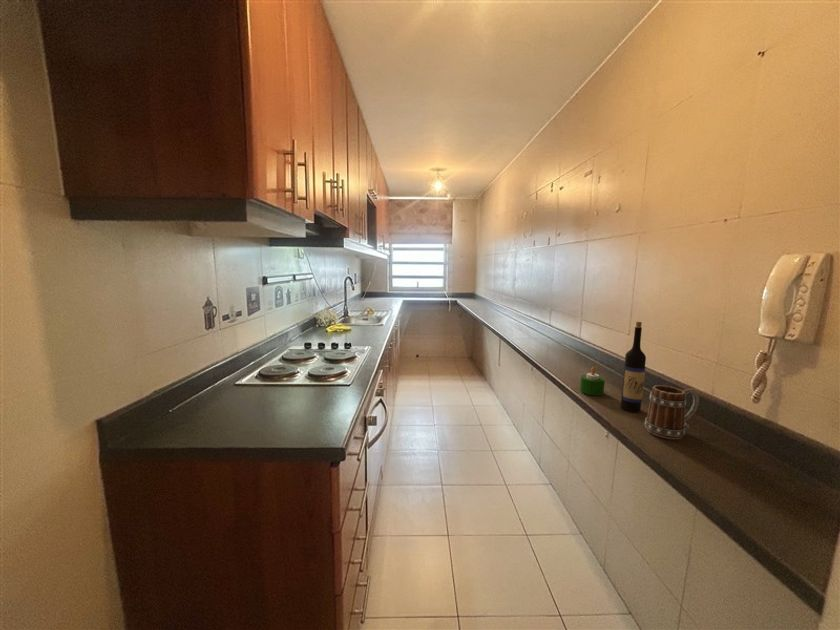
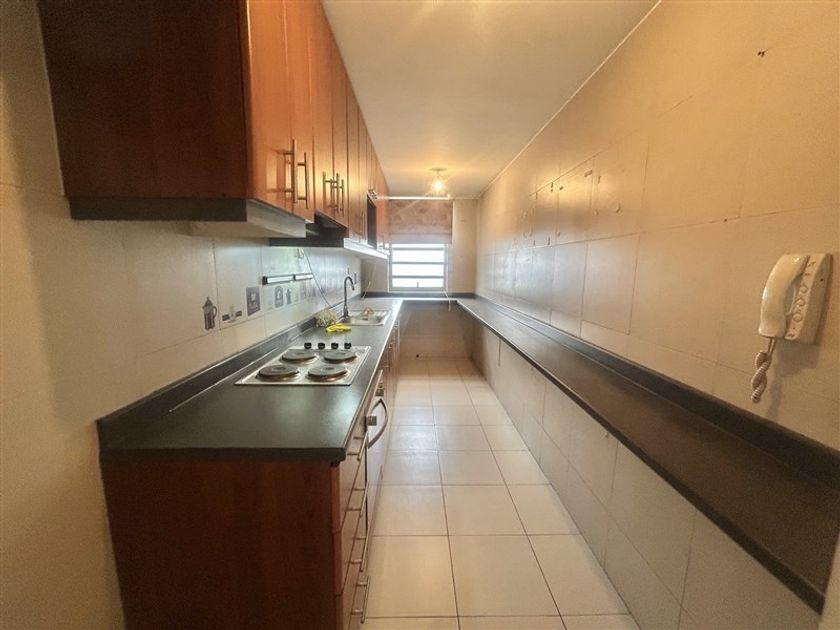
- mug [643,384,700,440]
- candle [579,366,606,397]
- wine bottle [620,321,647,413]
